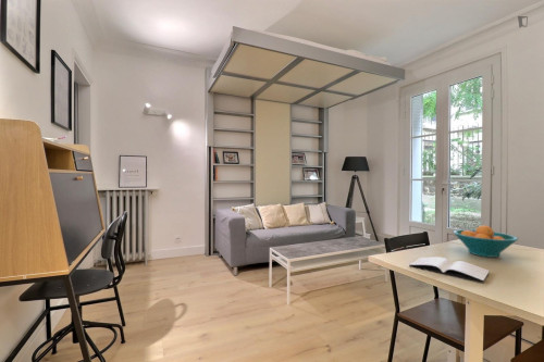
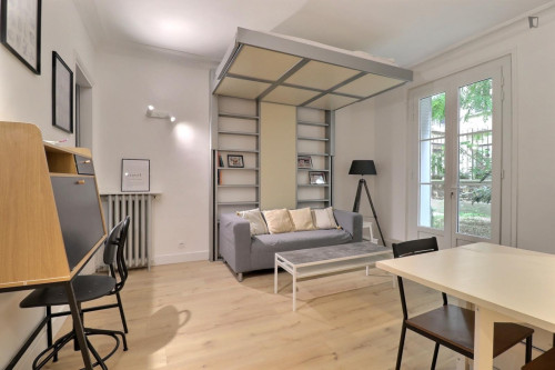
- fruit bowl [453,224,519,259]
- book [408,257,491,283]
